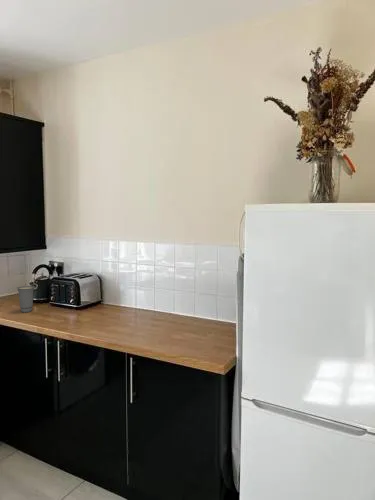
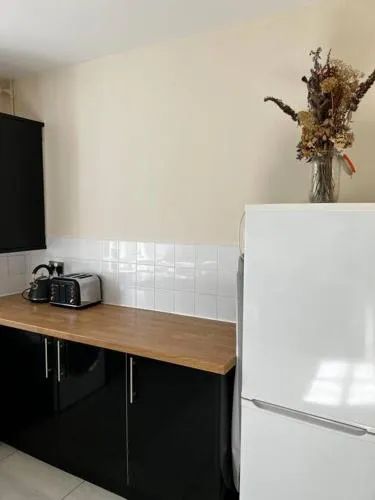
- cup [16,285,36,313]
